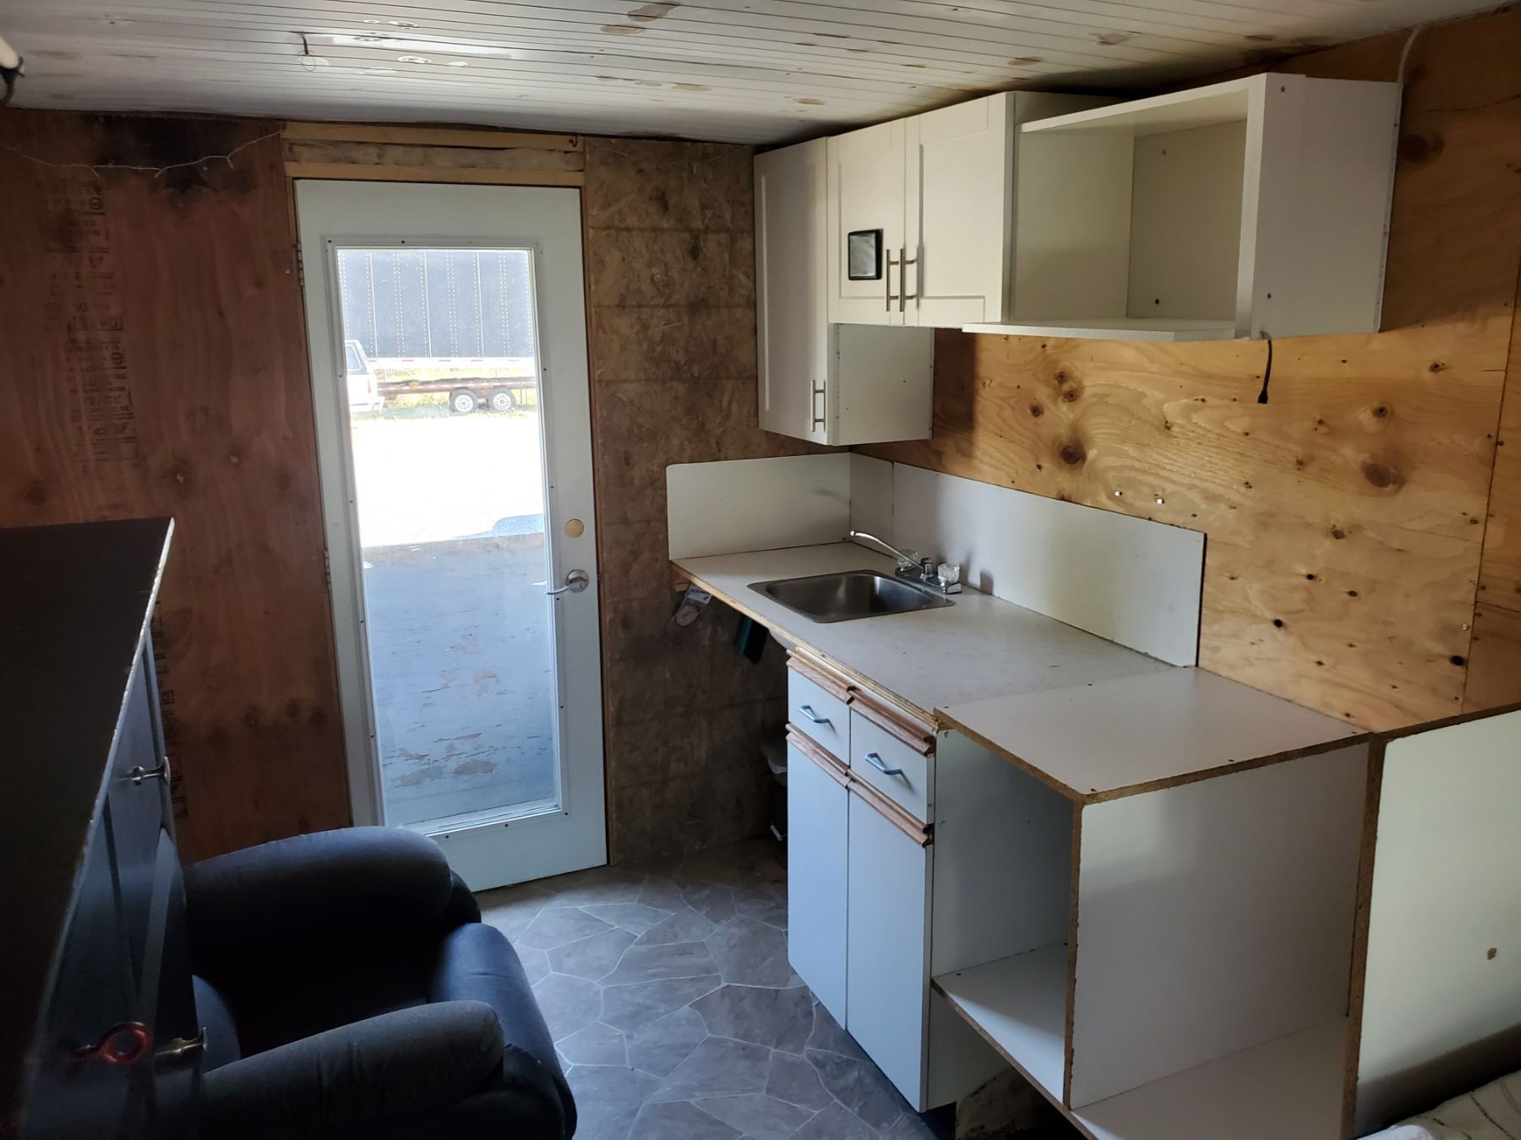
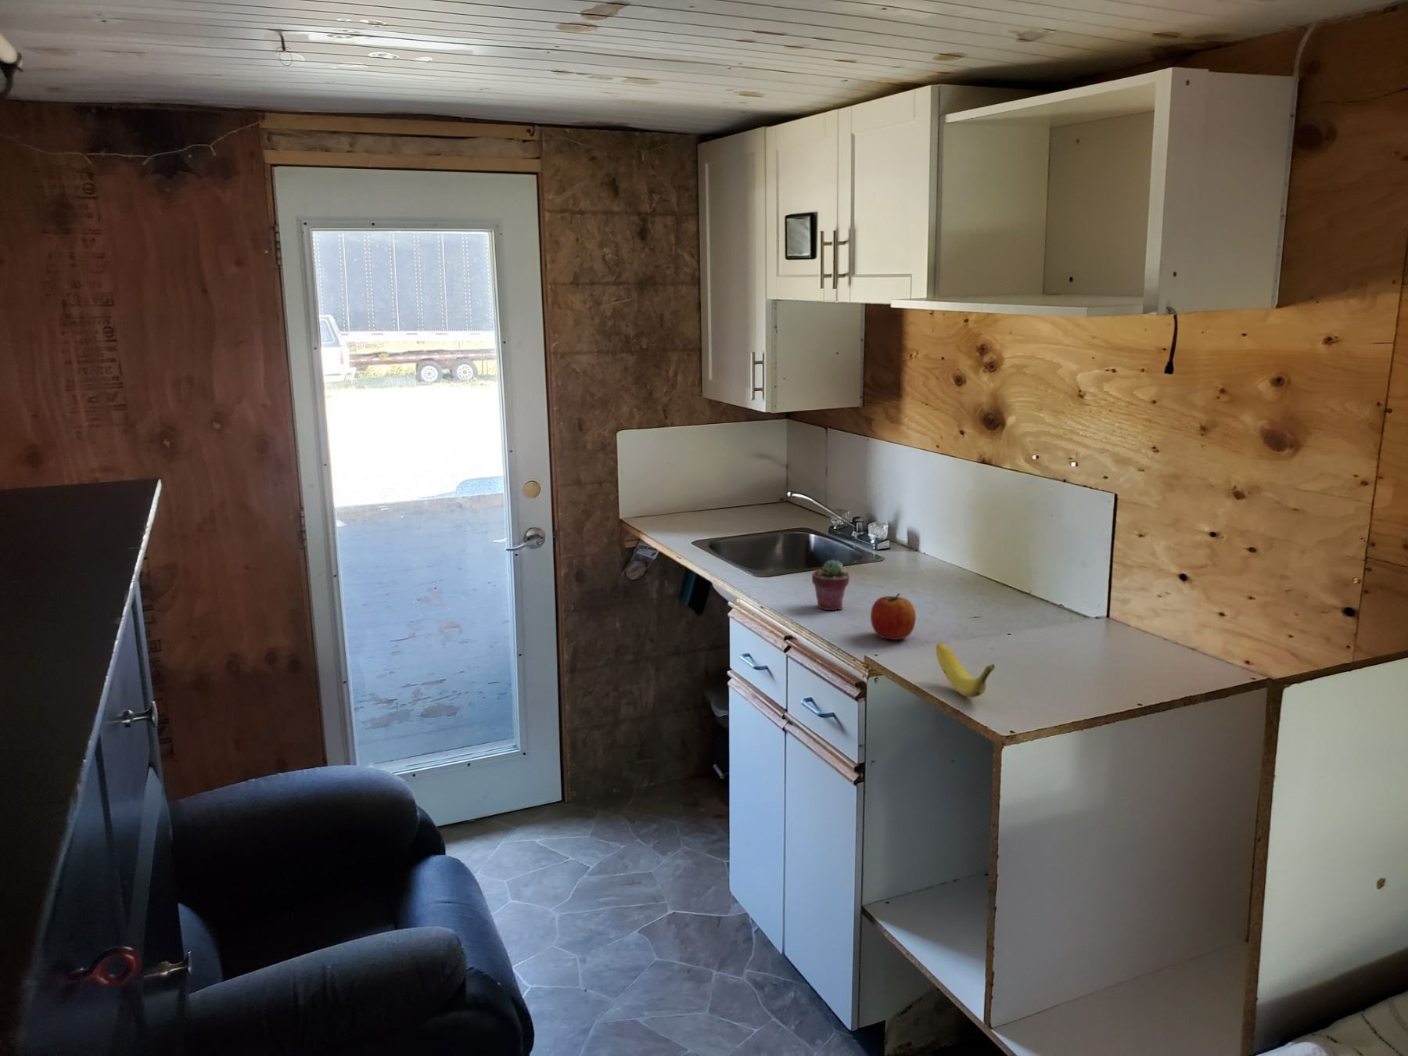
+ apple [870,592,917,641]
+ potted succulent [812,559,850,611]
+ banana [936,642,996,699]
